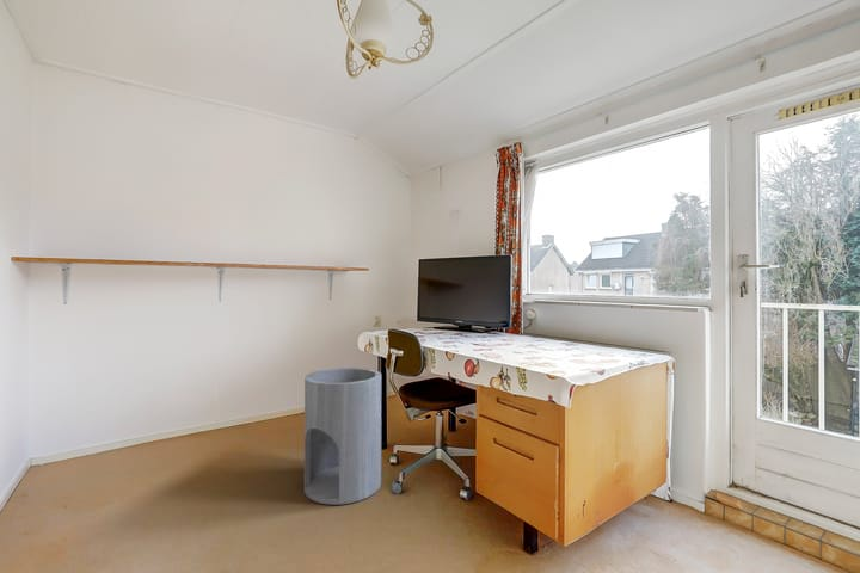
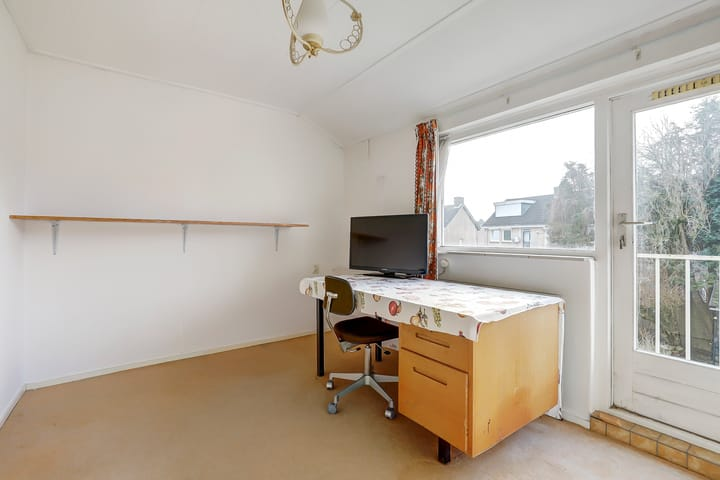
- trash can [303,366,382,506]
